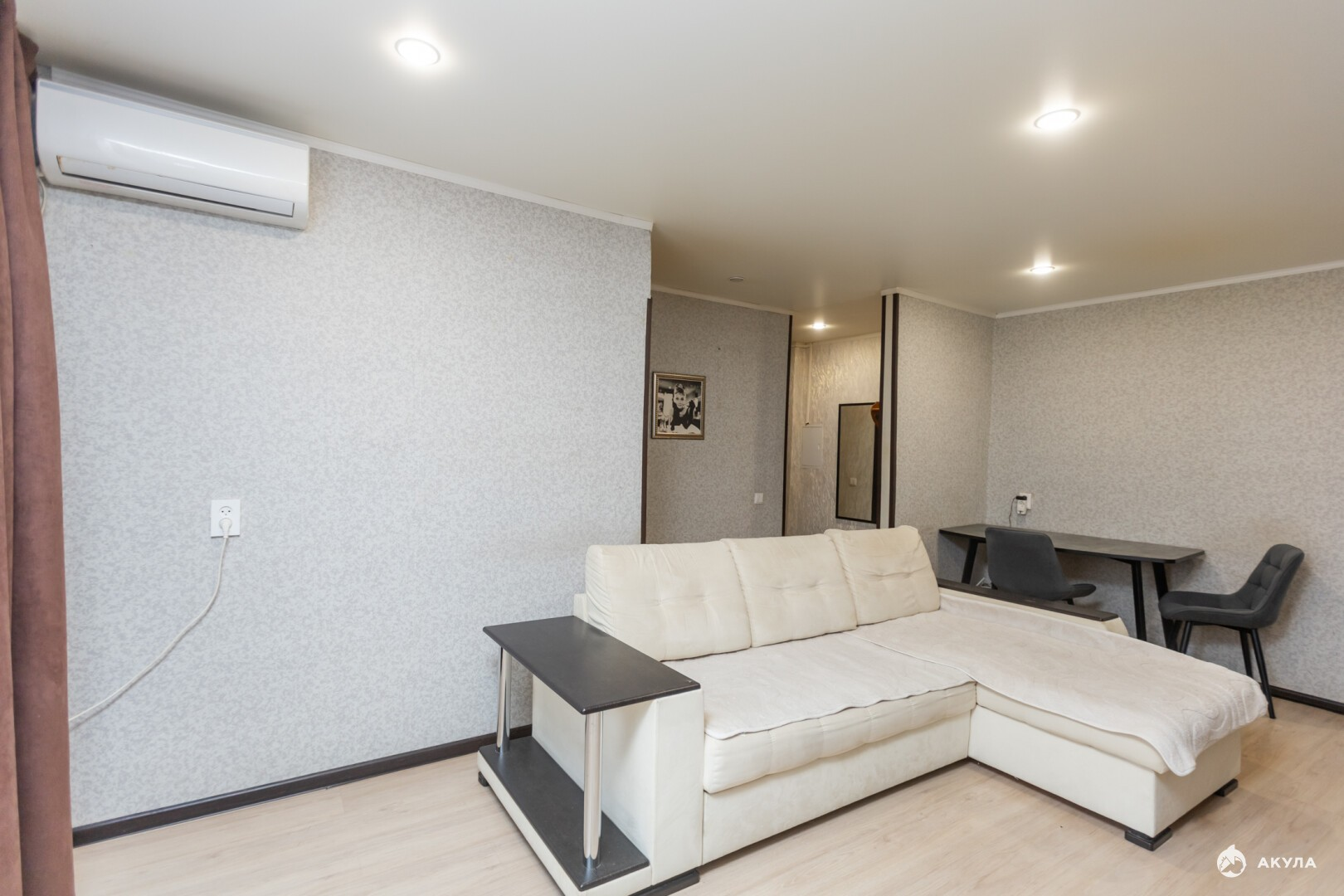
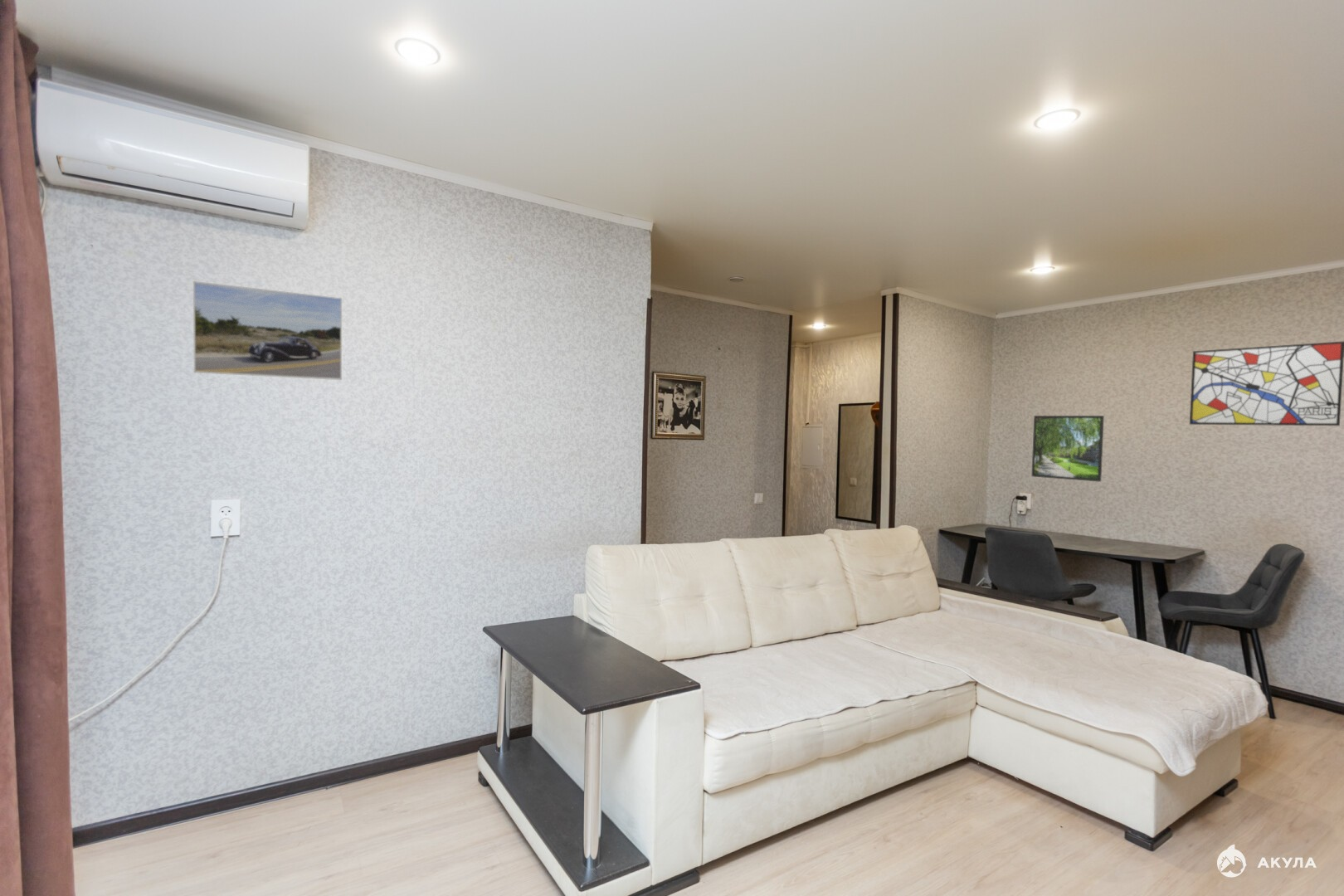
+ wall art [1189,340,1344,426]
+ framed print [192,280,343,381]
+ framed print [1031,415,1105,483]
